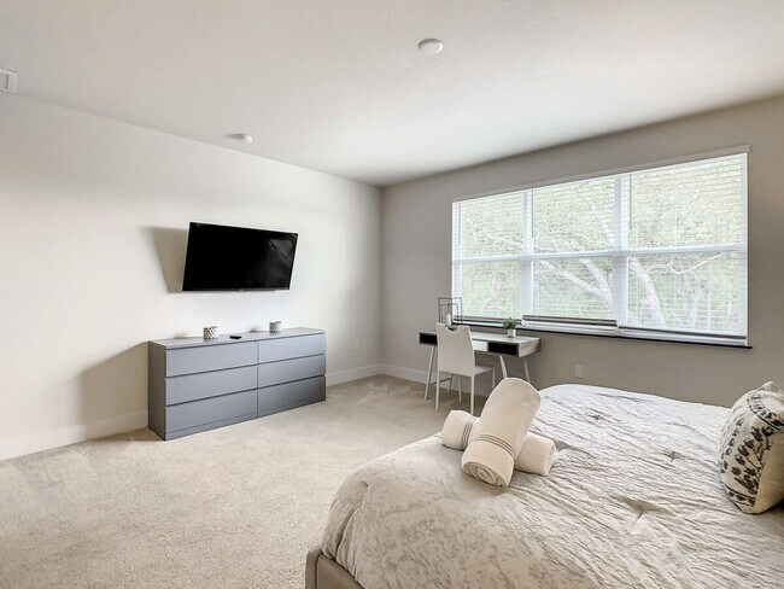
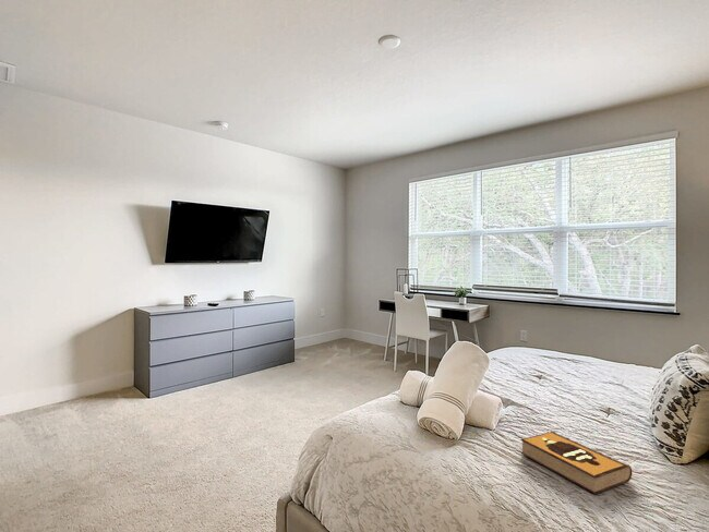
+ hardback book [520,431,633,495]
